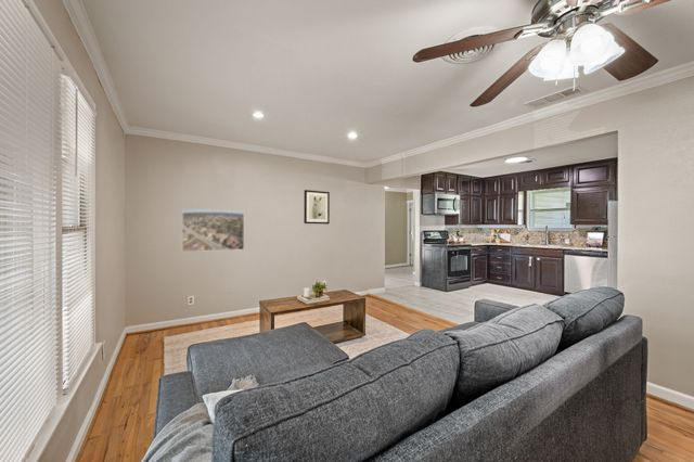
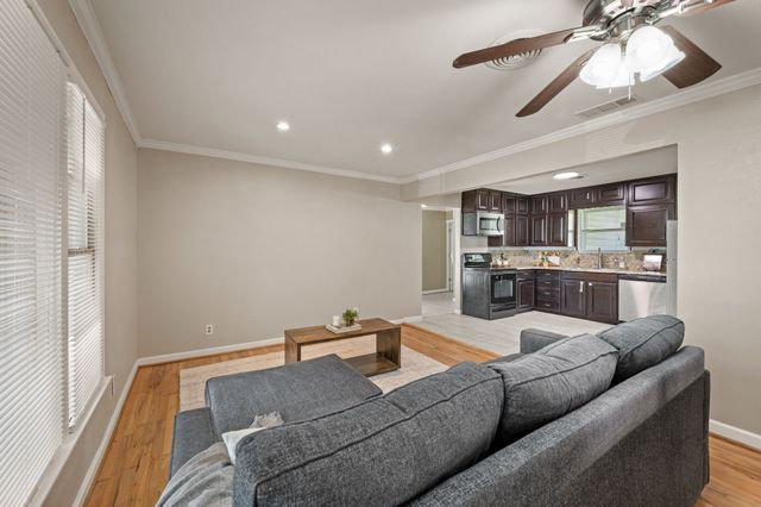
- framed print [181,208,245,253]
- wall art [303,189,331,226]
